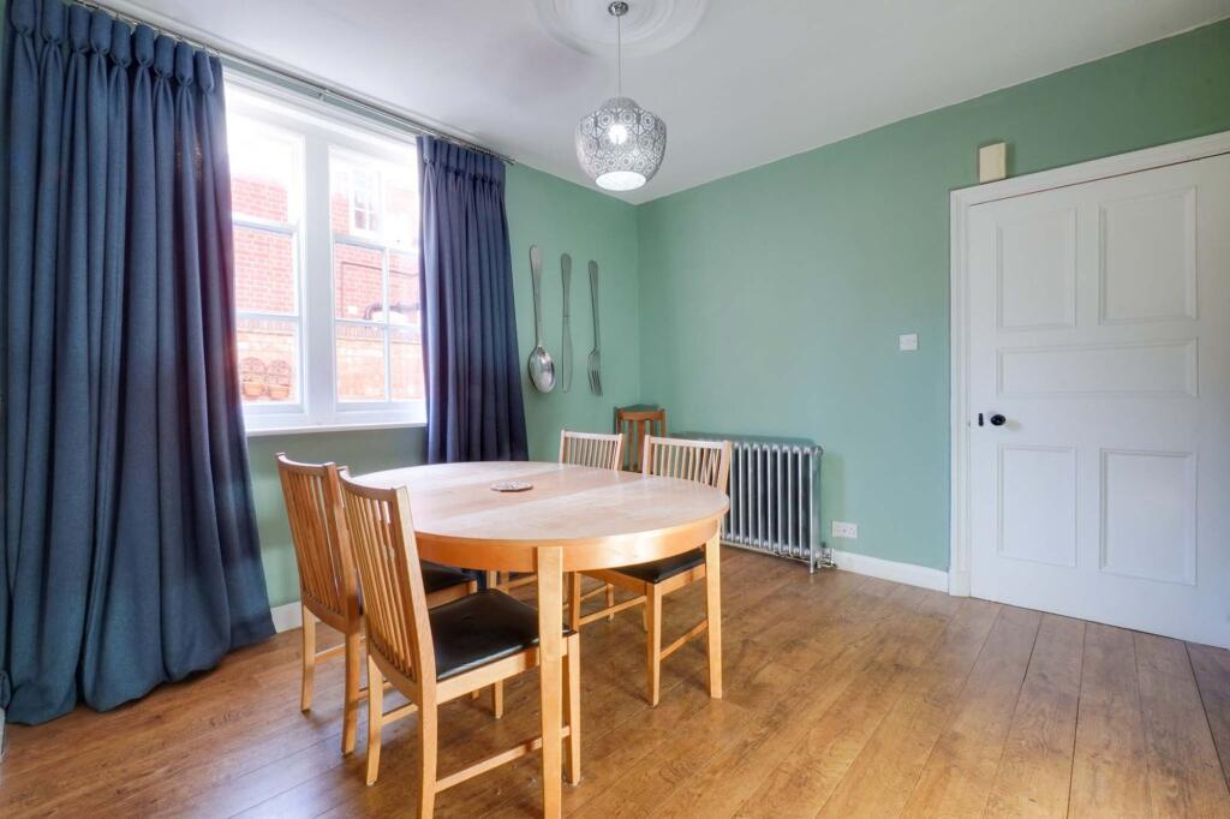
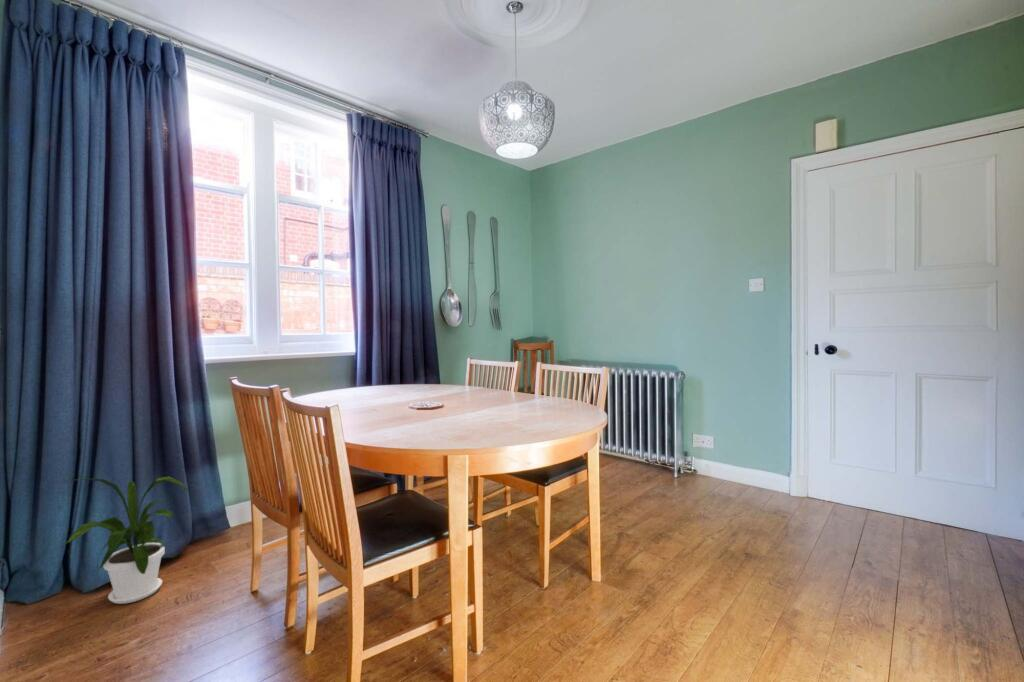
+ house plant [64,475,191,605]
